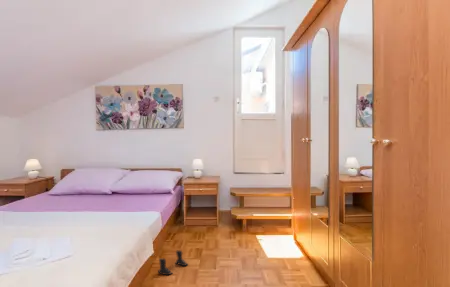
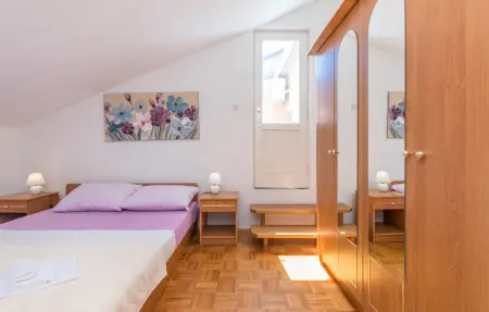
- boots [157,249,189,276]
